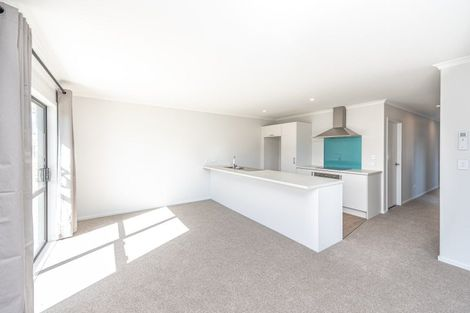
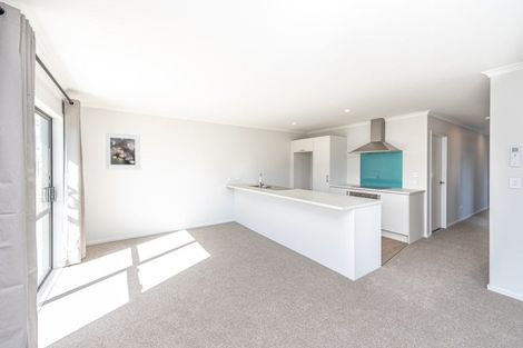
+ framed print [103,131,141,170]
